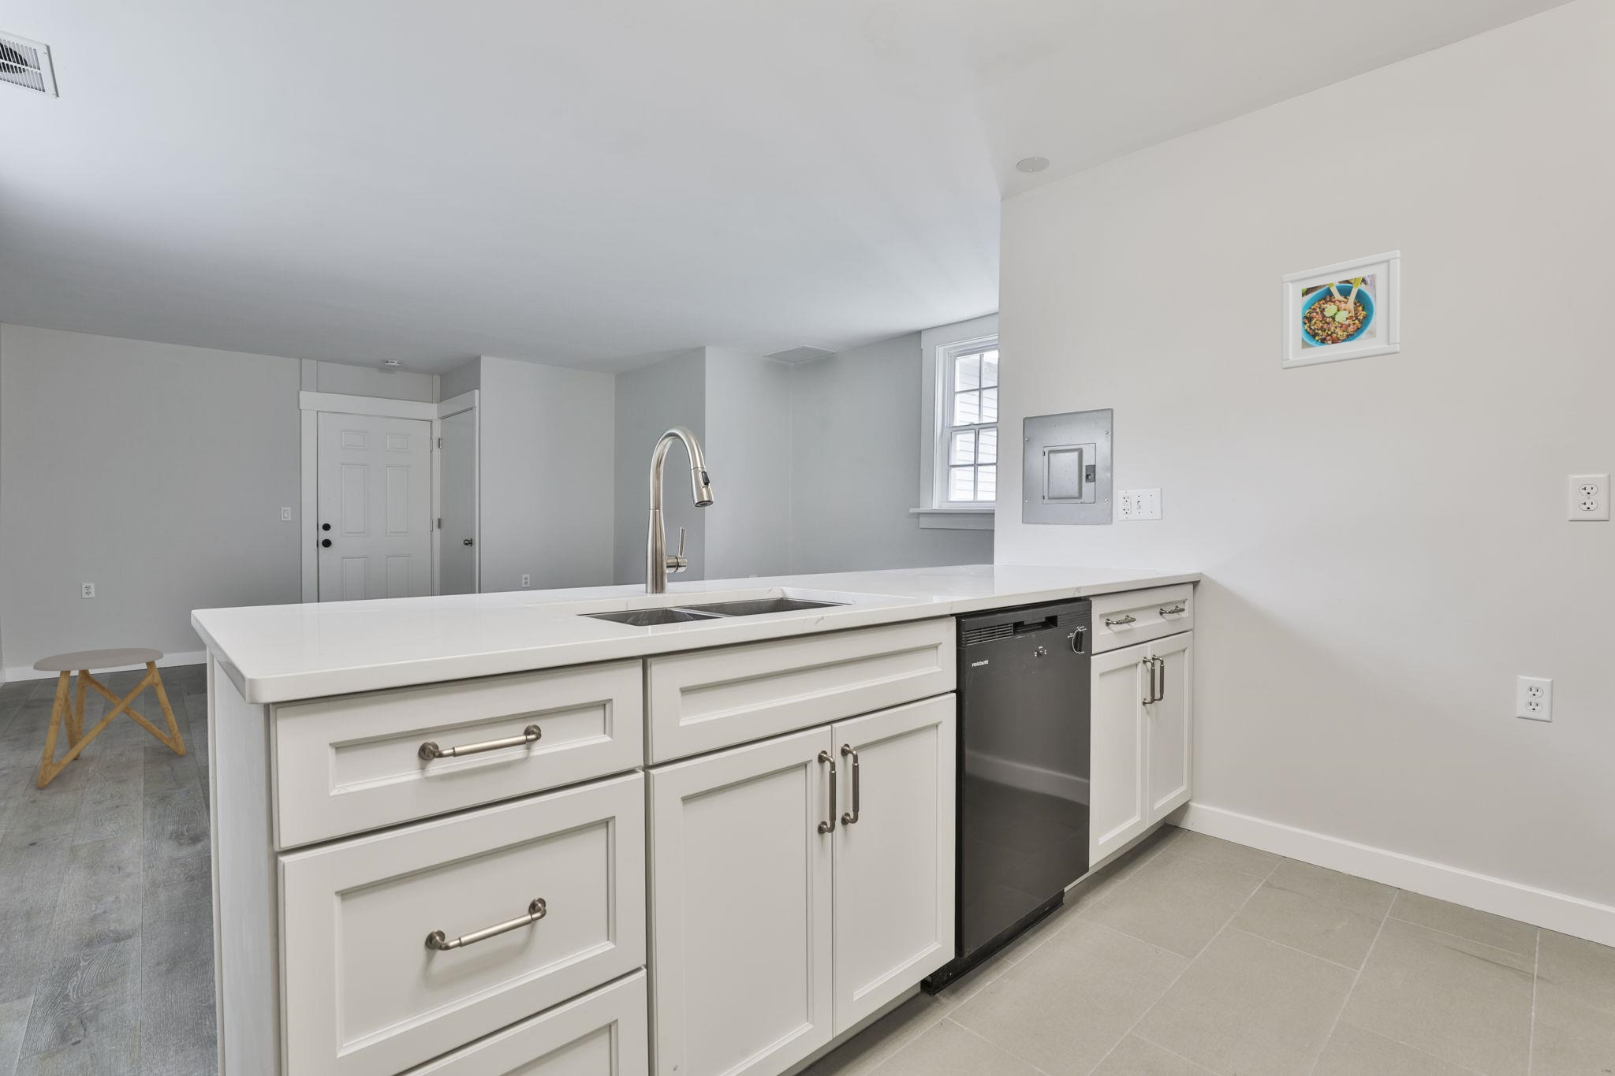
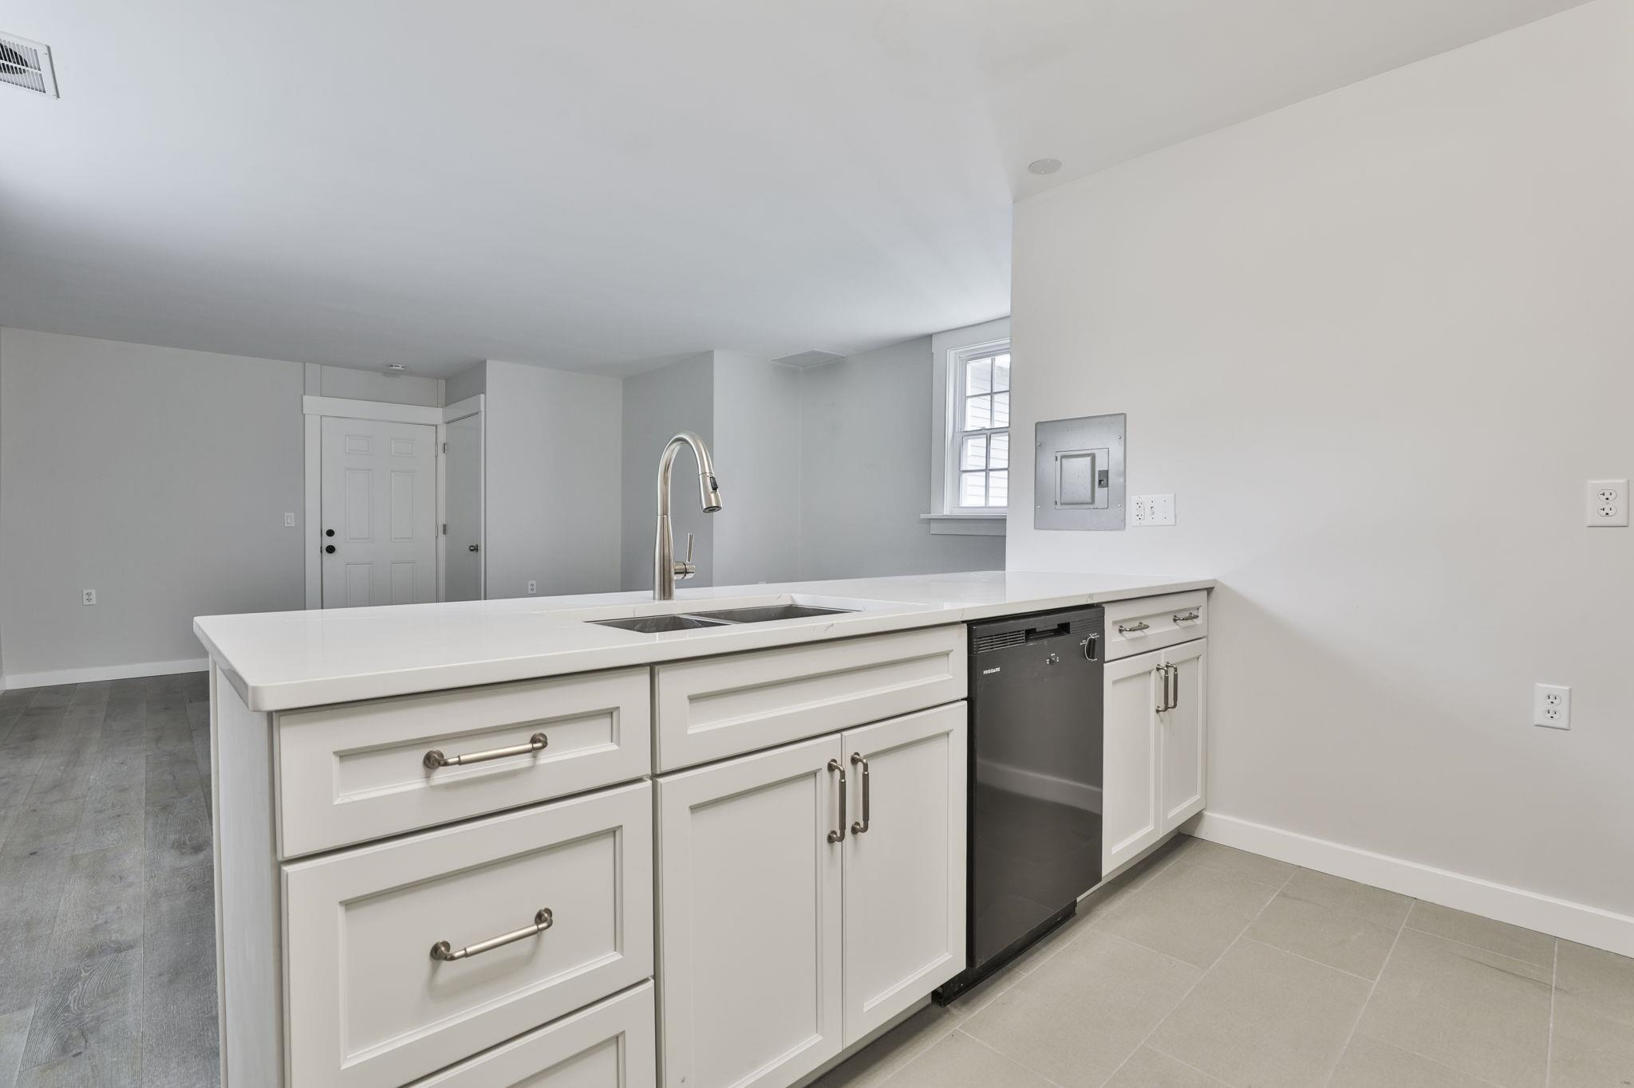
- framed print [1281,249,1401,371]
- stool [32,647,187,788]
